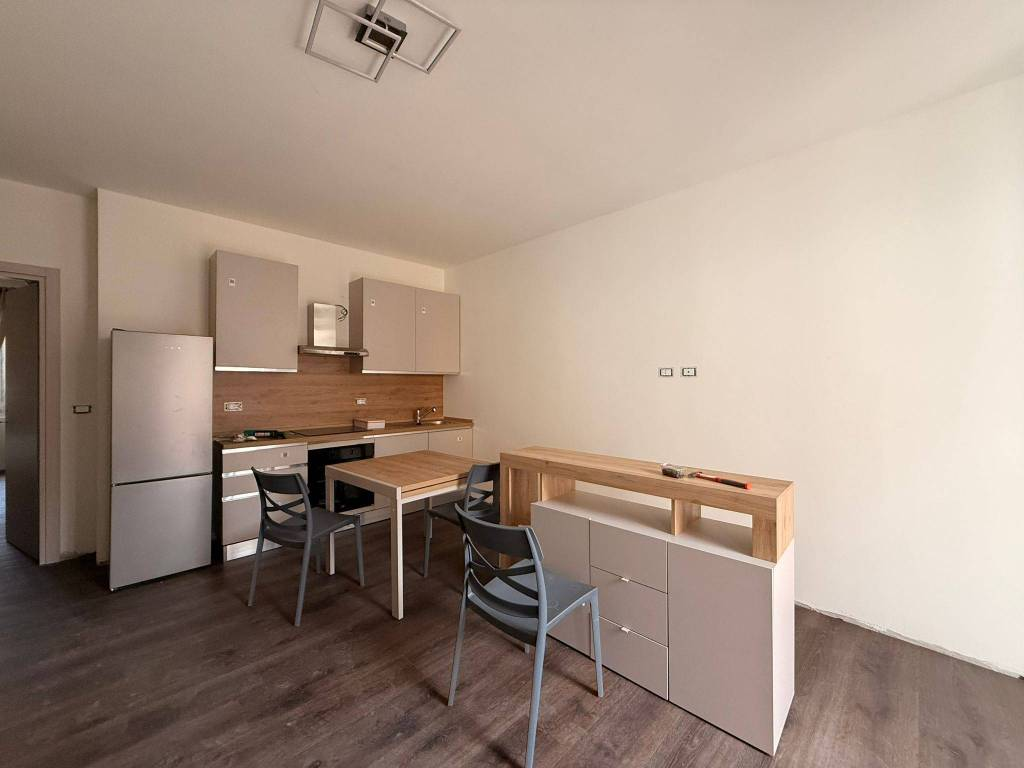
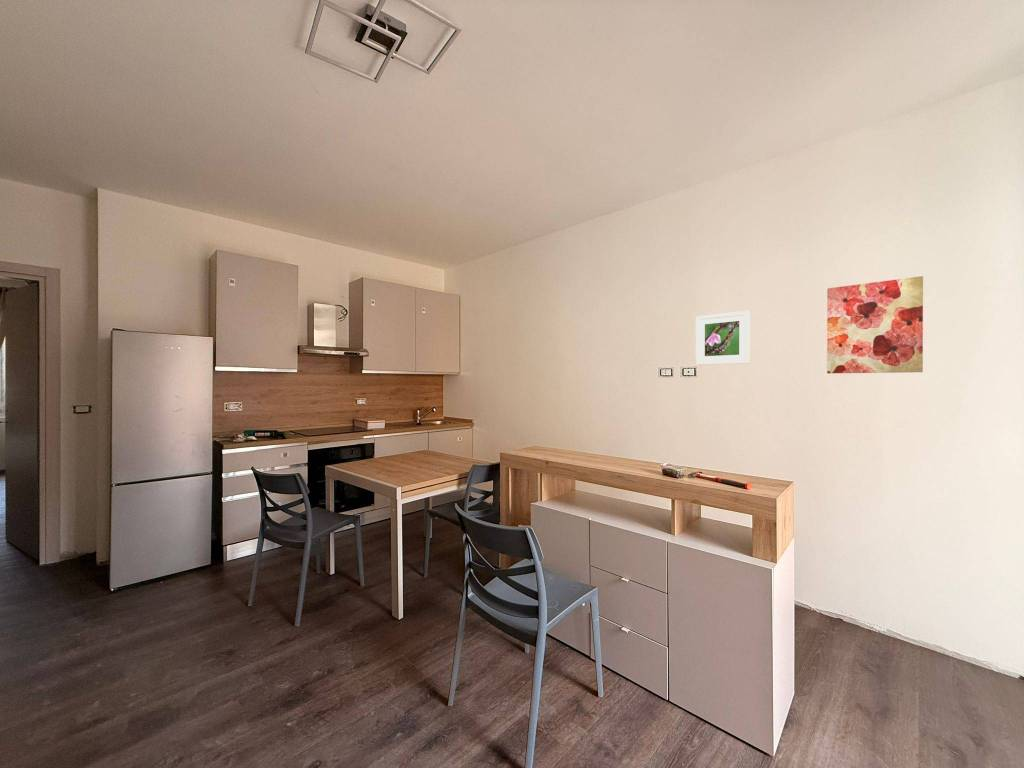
+ wall art [826,275,924,374]
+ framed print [695,310,751,366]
